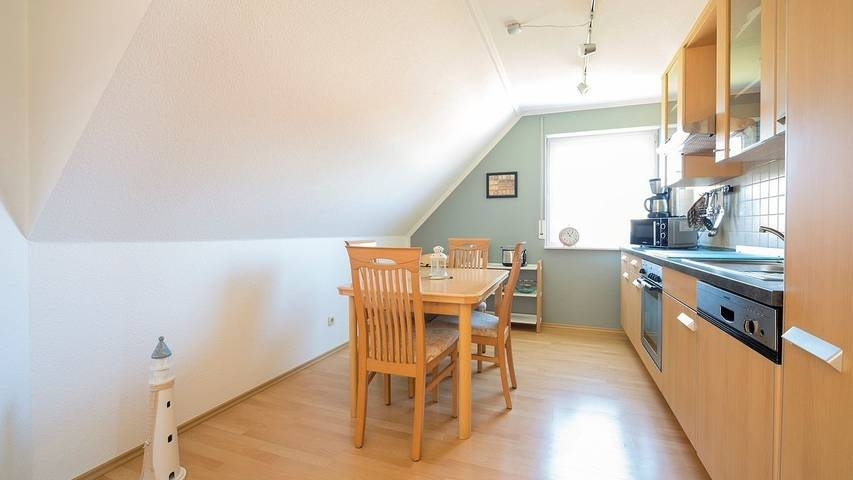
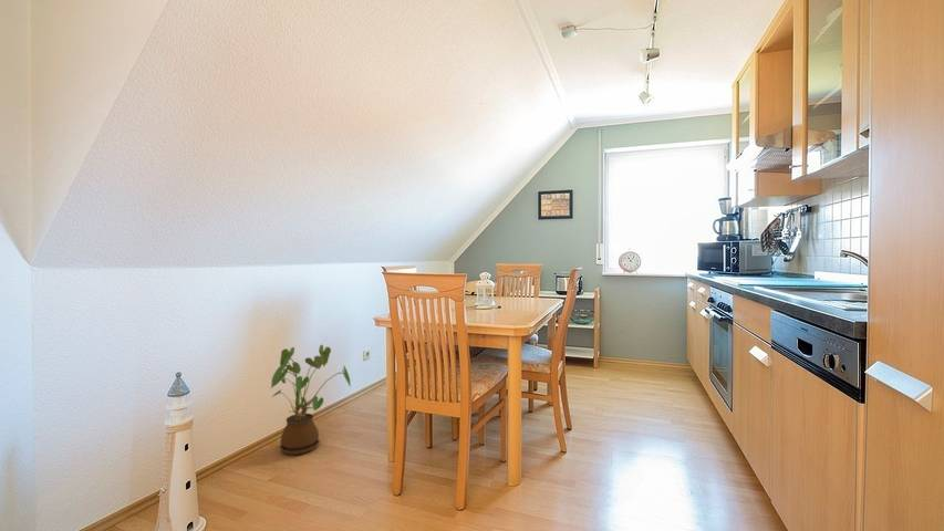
+ house plant [270,344,352,456]
